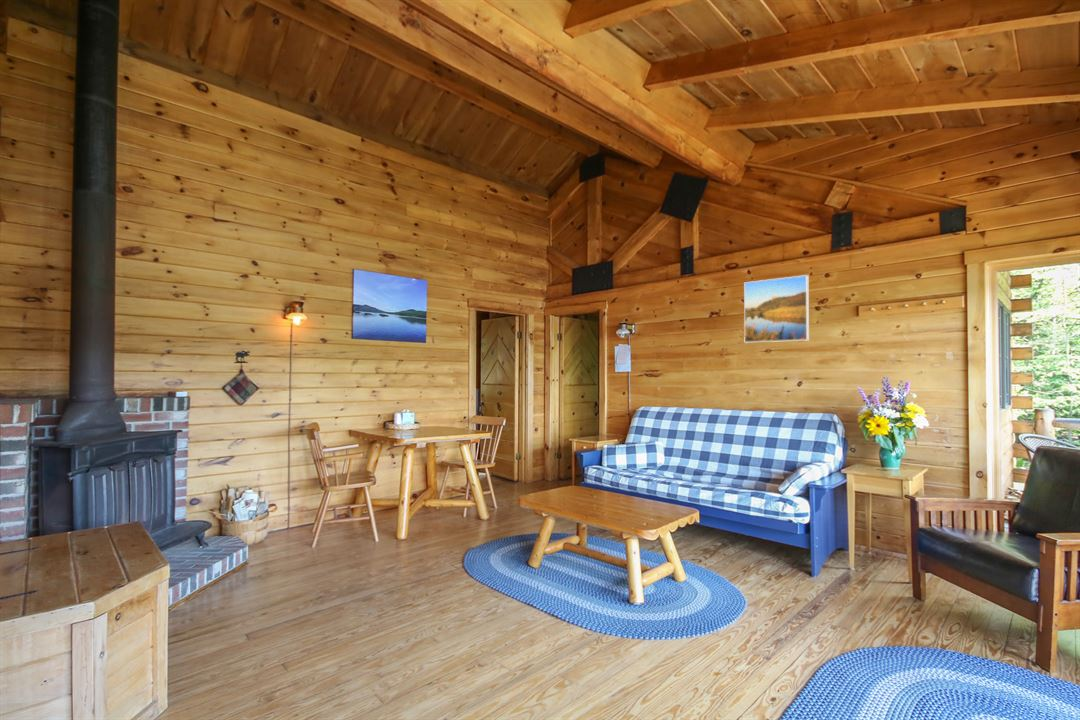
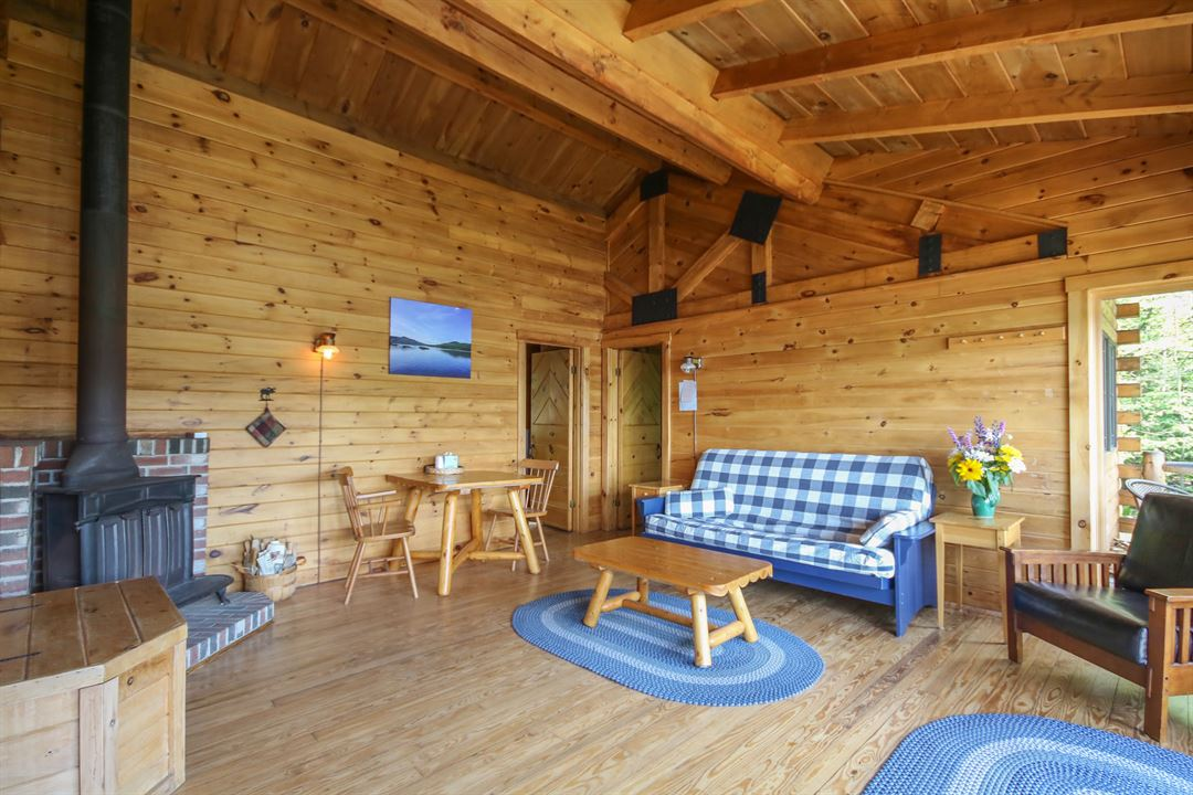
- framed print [743,274,810,343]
